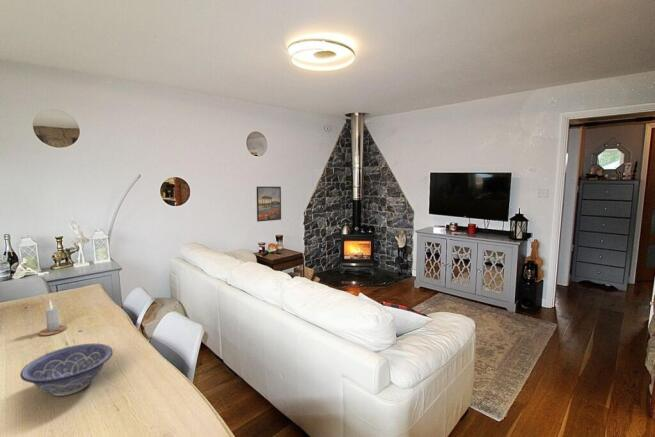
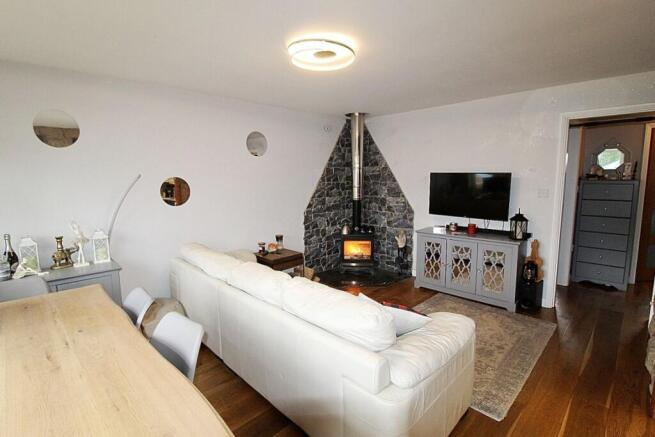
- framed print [256,186,282,222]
- decorative bowl [19,343,114,397]
- candle [38,299,68,336]
